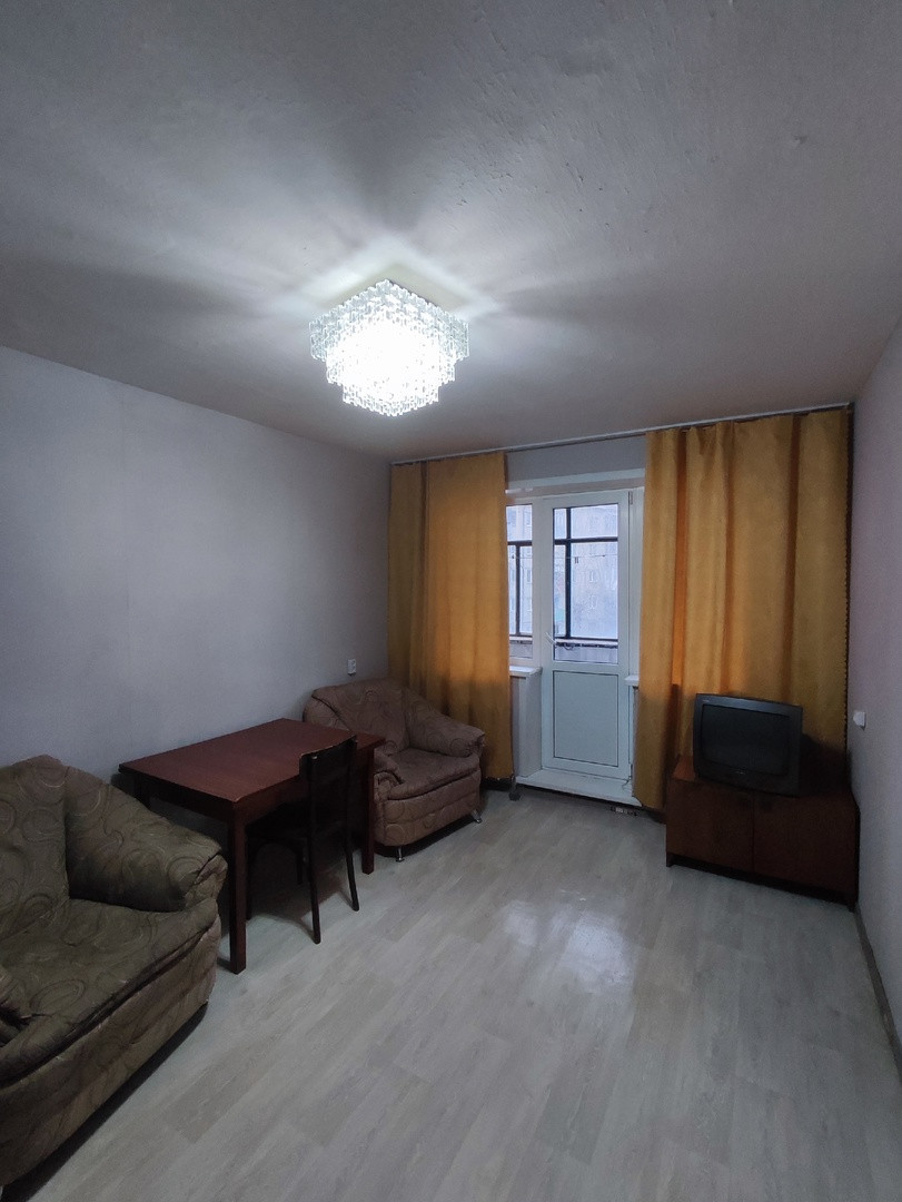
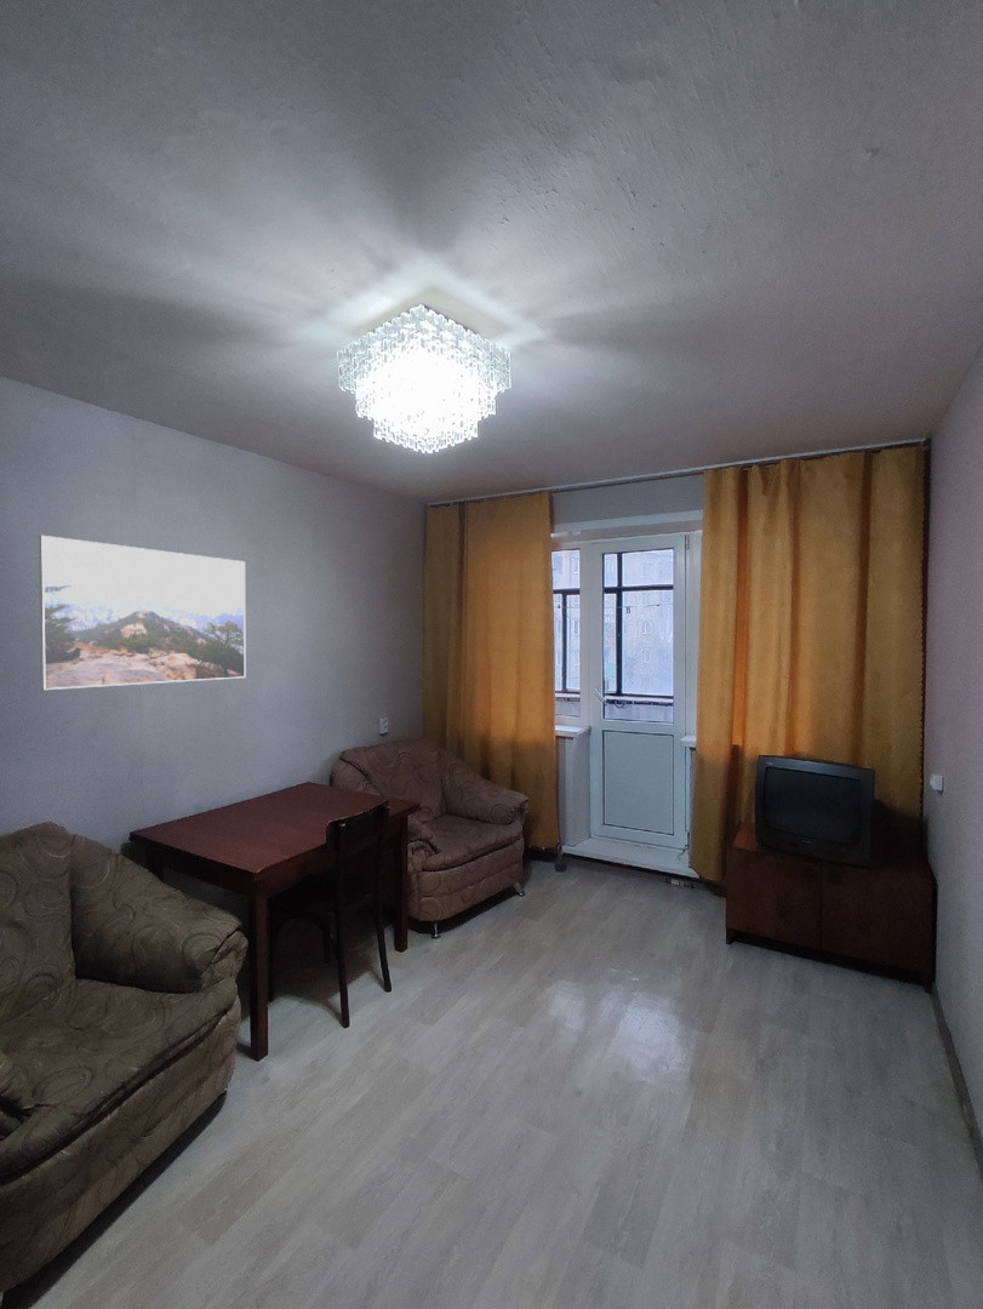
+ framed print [38,535,246,691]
